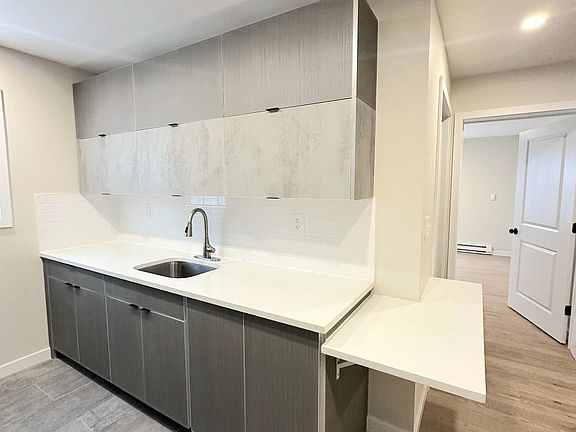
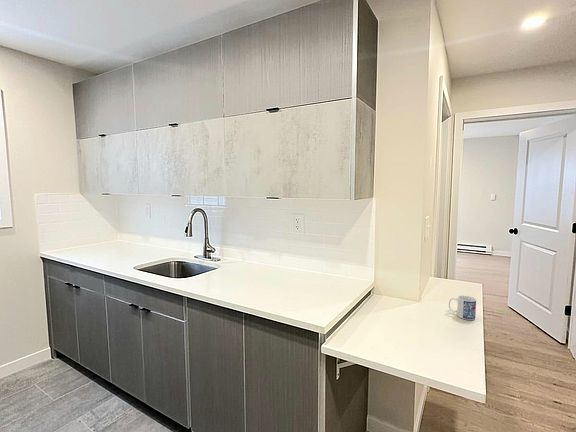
+ mug [448,295,477,321]
